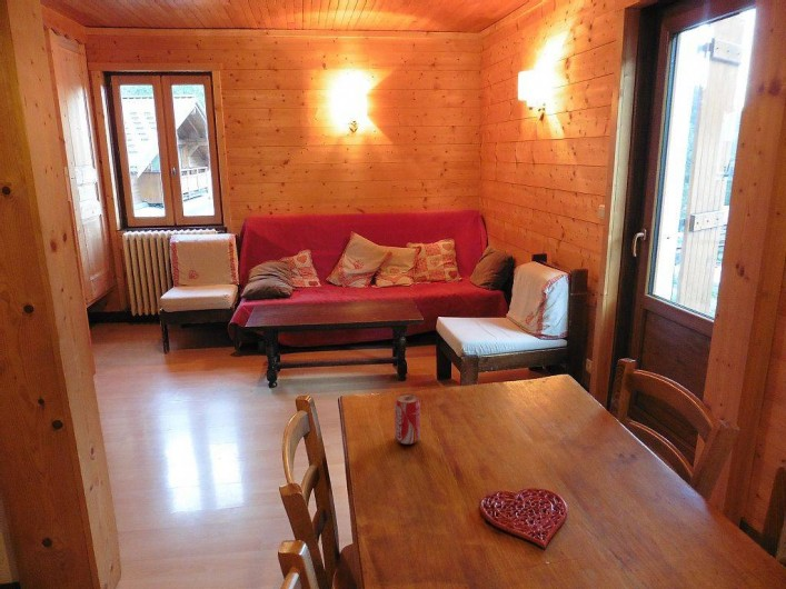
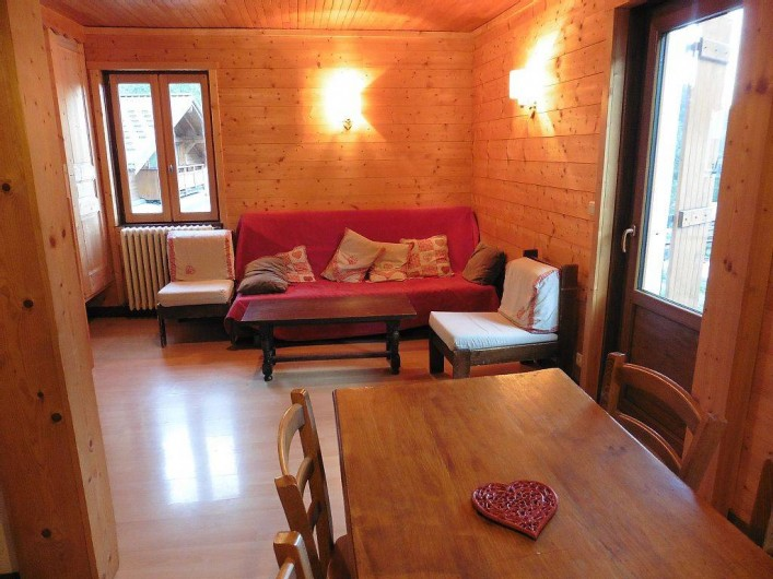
- beverage can [394,392,421,446]
